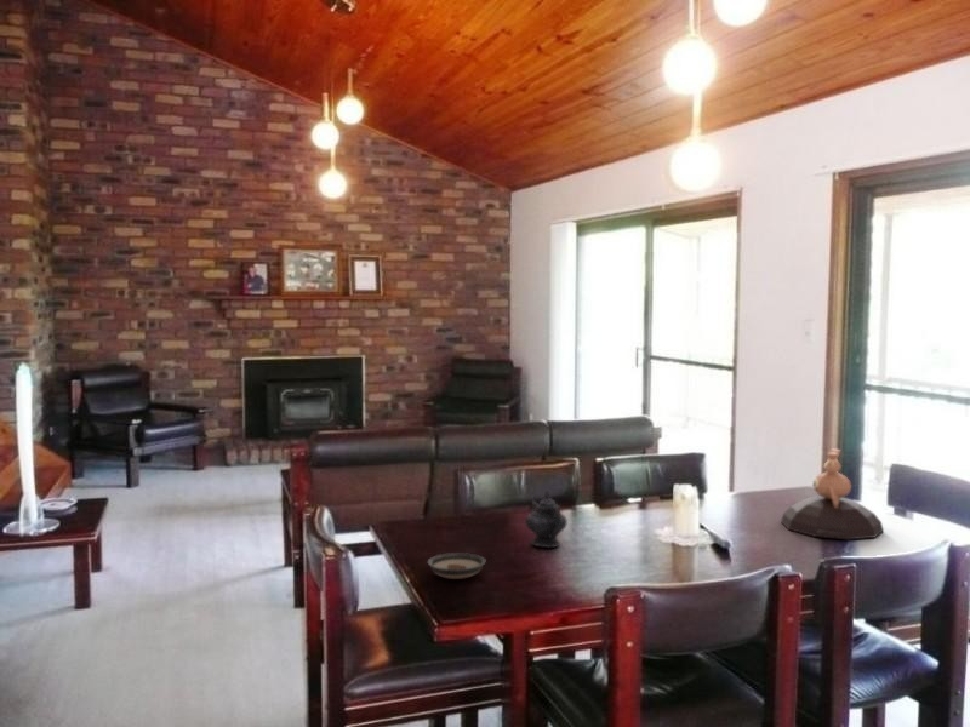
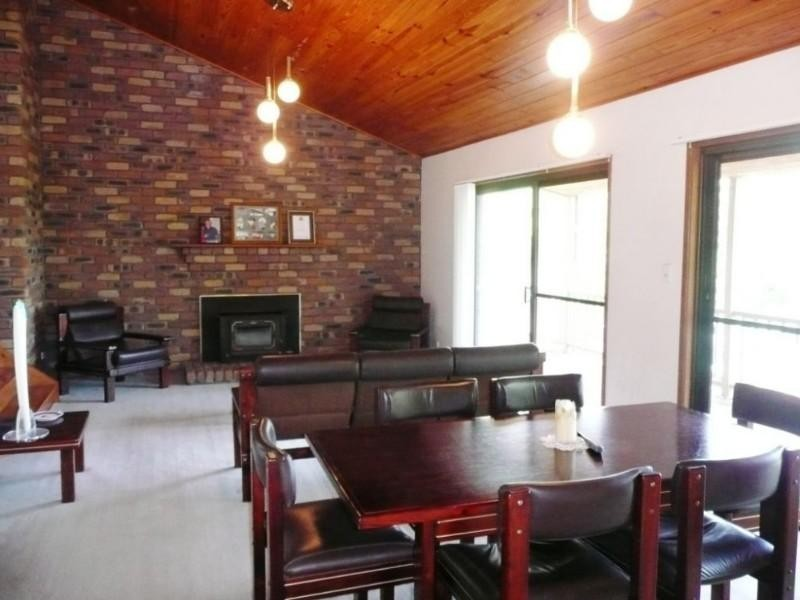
- teapot [525,488,569,549]
- saucer [426,551,486,580]
- decorative bowl [780,448,885,540]
